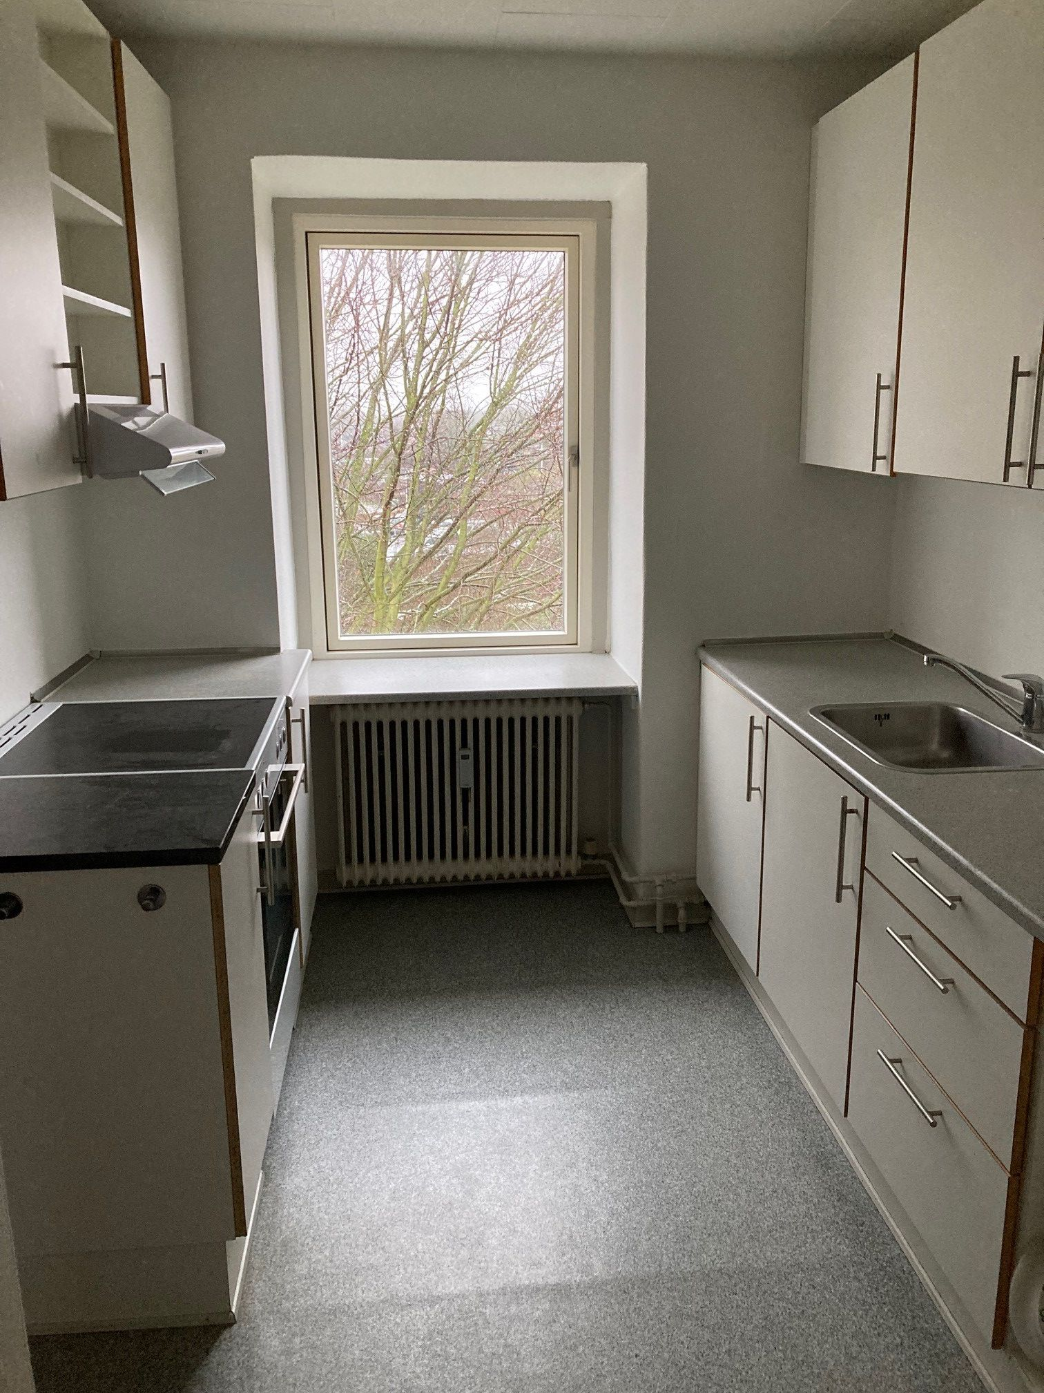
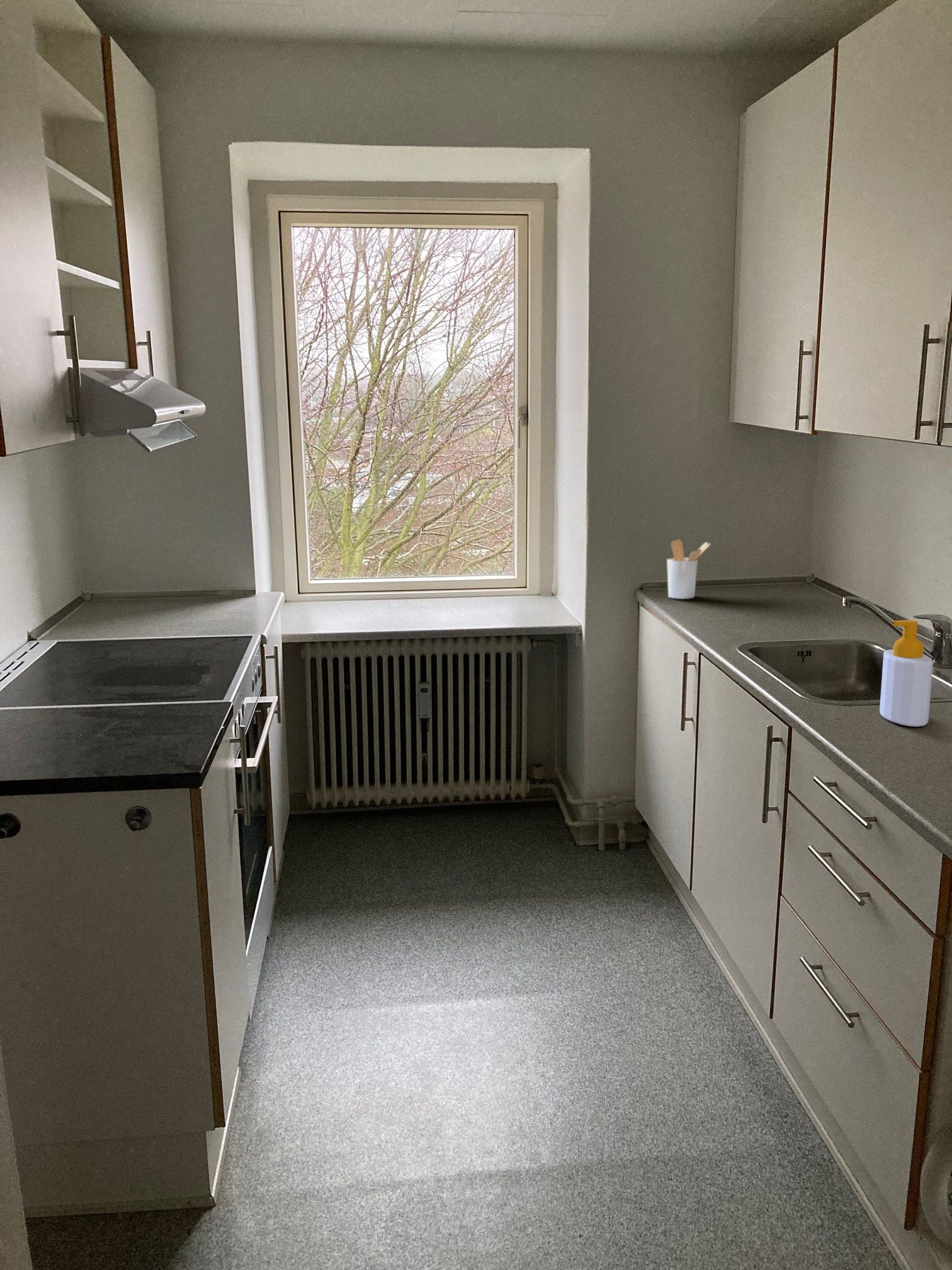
+ utensil holder [666,539,711,600]
+ soap bottle [879,619,934,727]
